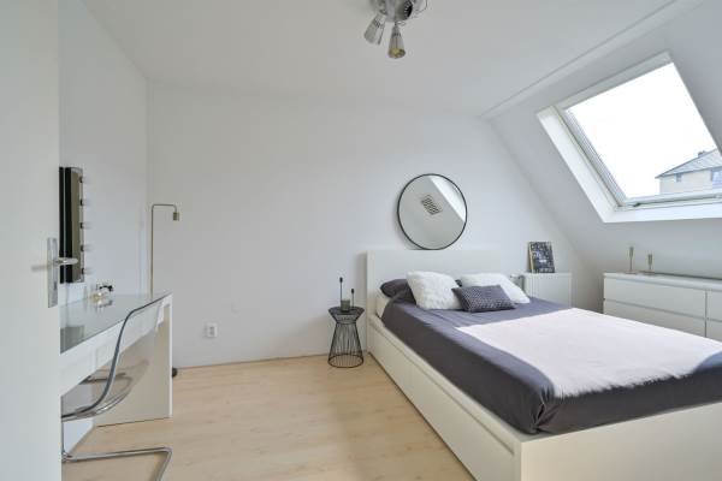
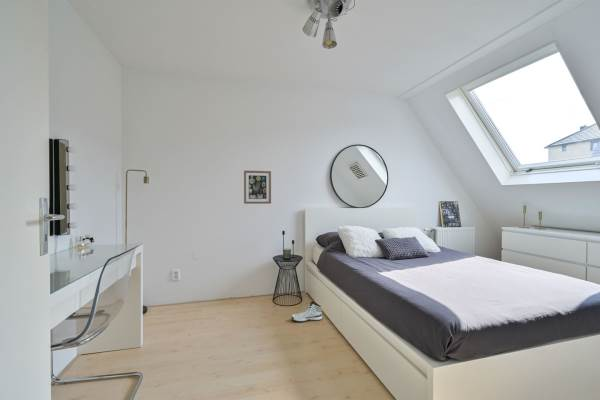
+ wall art [243,170,272,205]
+ sneaker [291,300,323,323]
